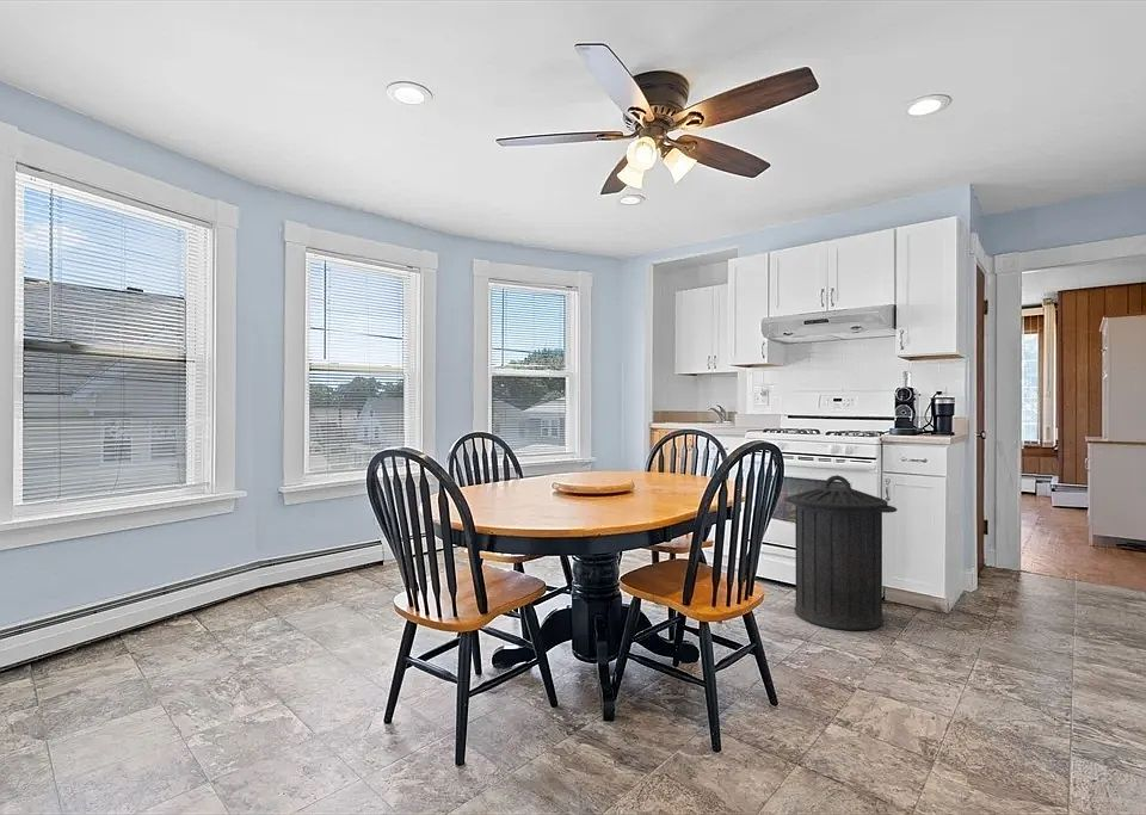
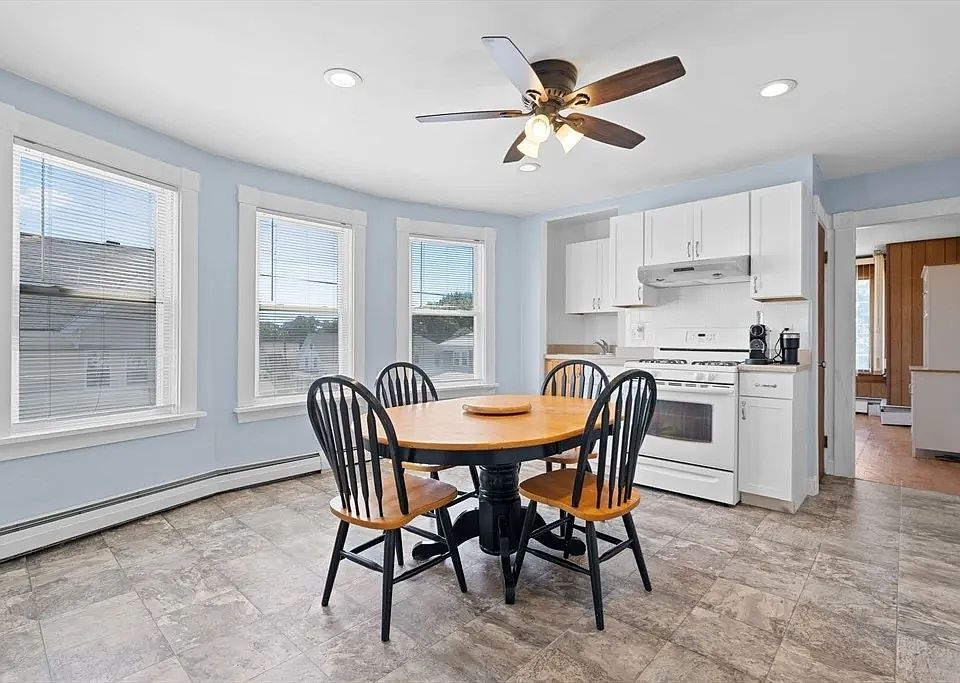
- trash can [783,474,899,631]
